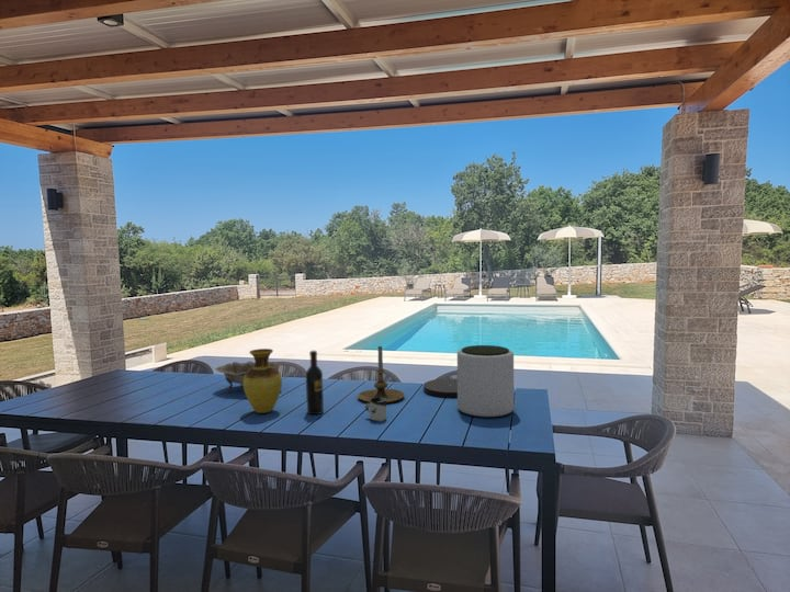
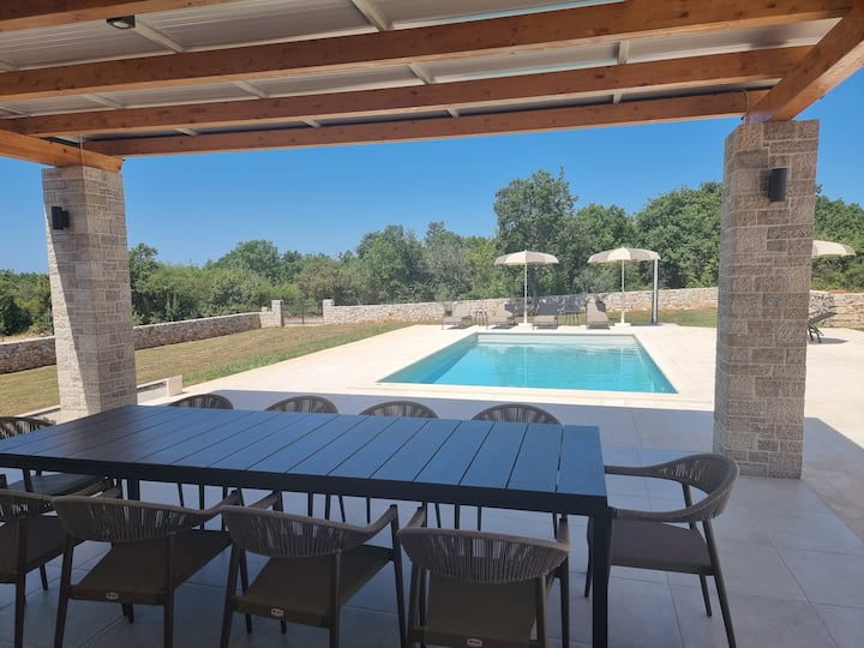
- plant pot [456,344,515,419]
- wine bottle [305,350,325,415]
- vase [242,348,283,414]
- plate [422,378,458,399]
- decorative bowl [214,361,284,394]
- candle holder [357,345,406,403]
- cup [364,398,387,422]
